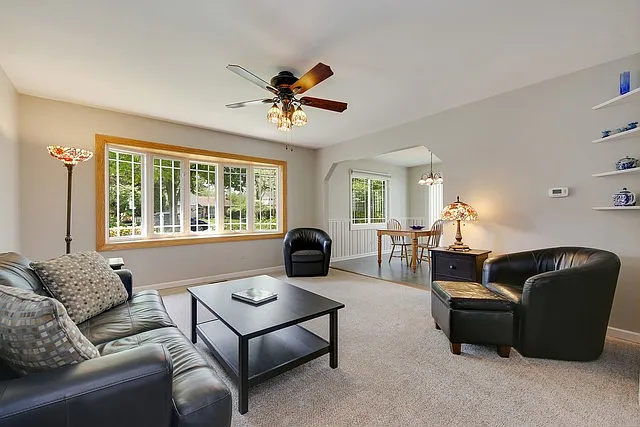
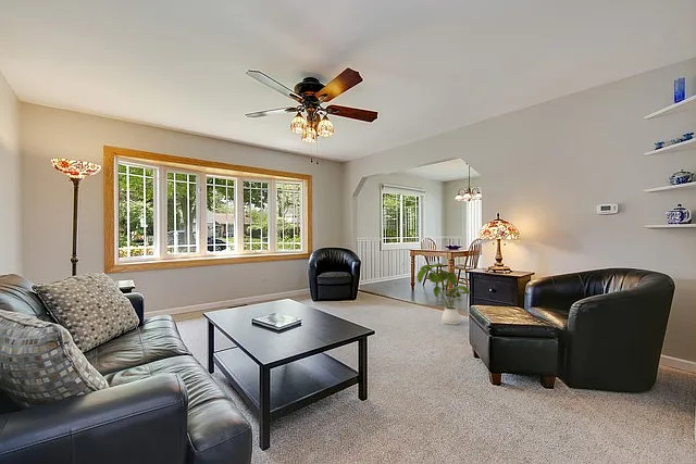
+ house plant [417,262,471,326]
